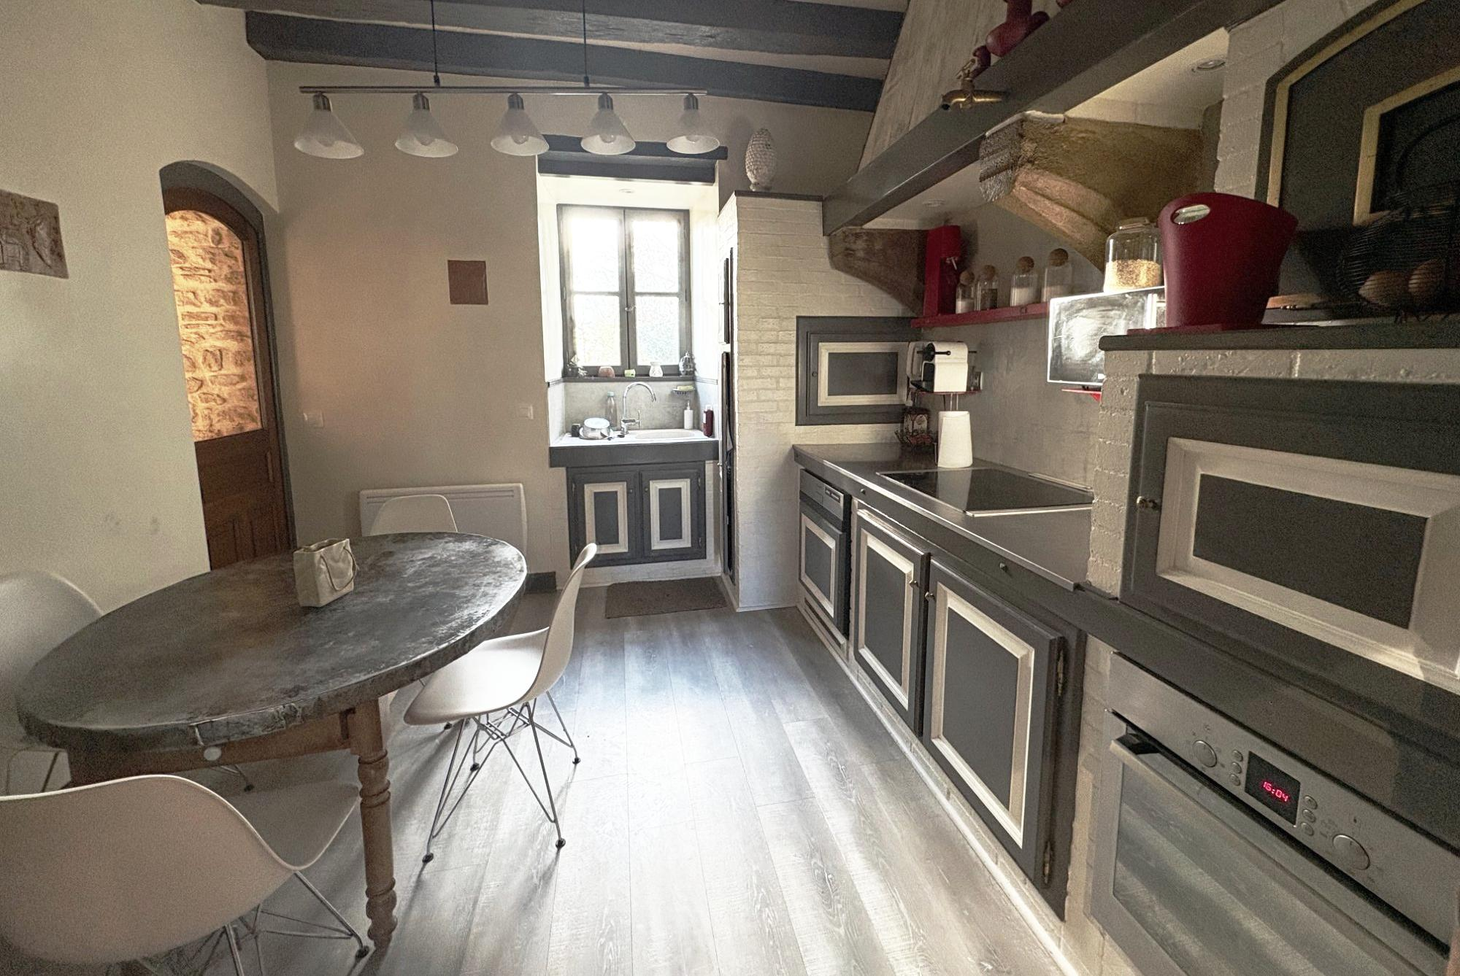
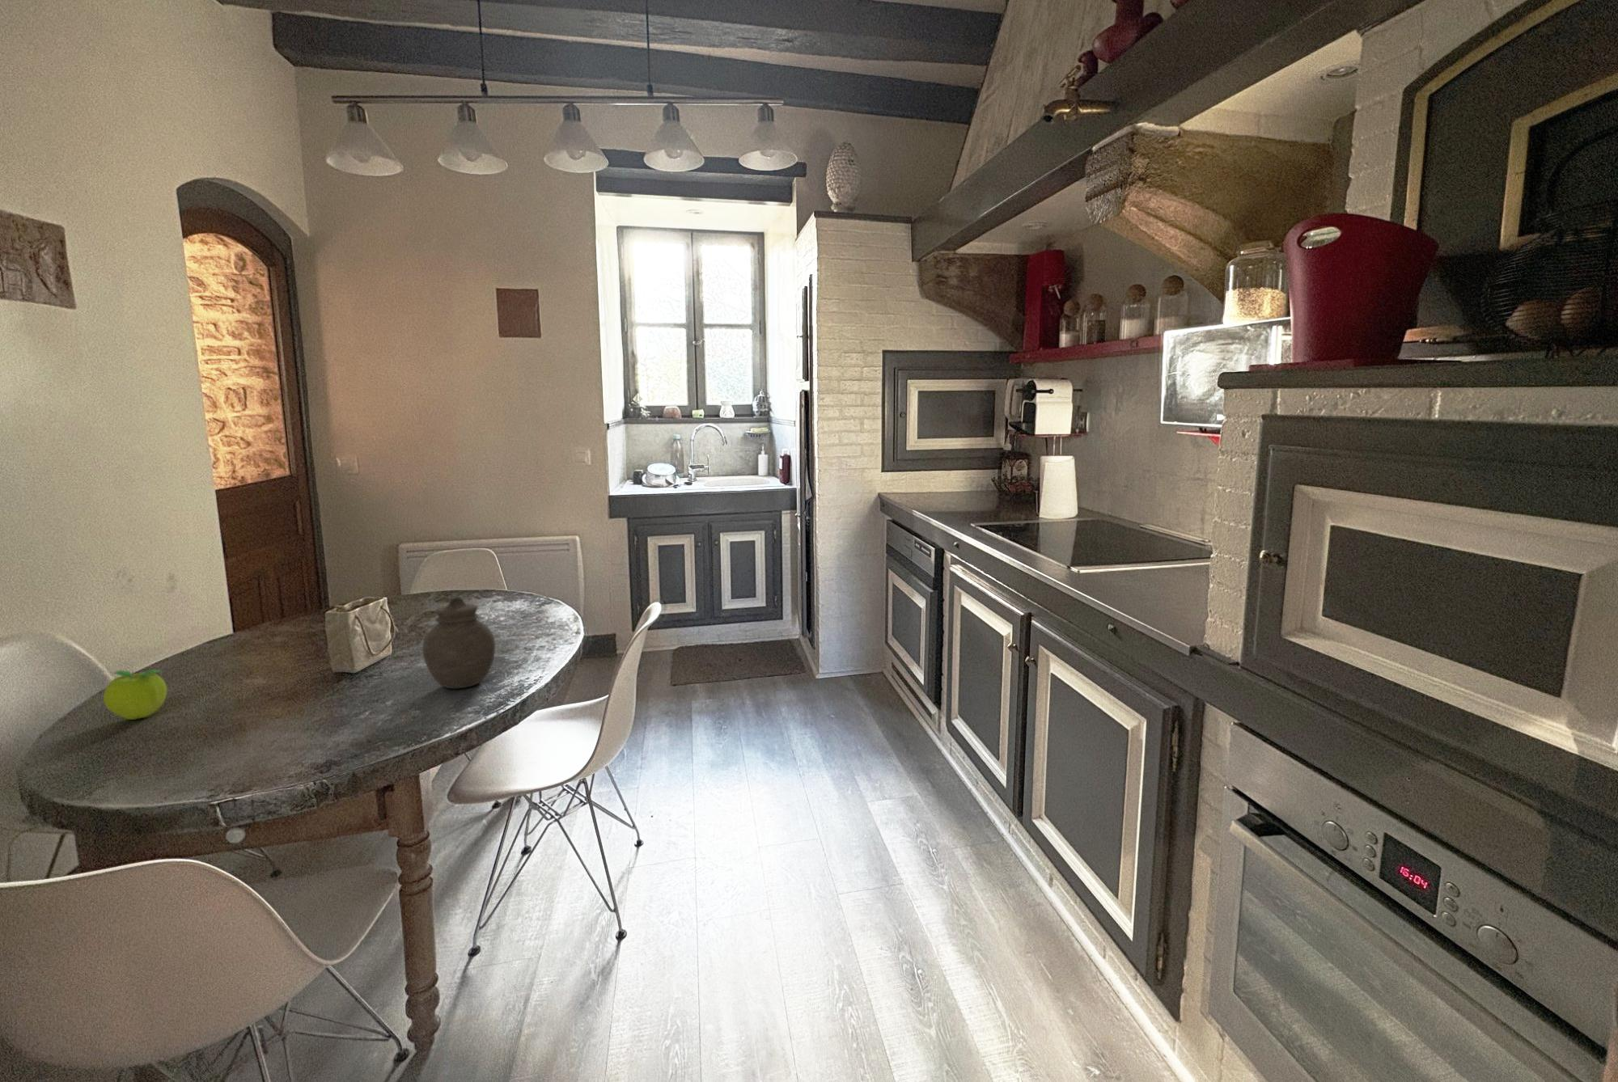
+ jar [421,597,496,690]
+ fruit [103,669,168,721]
